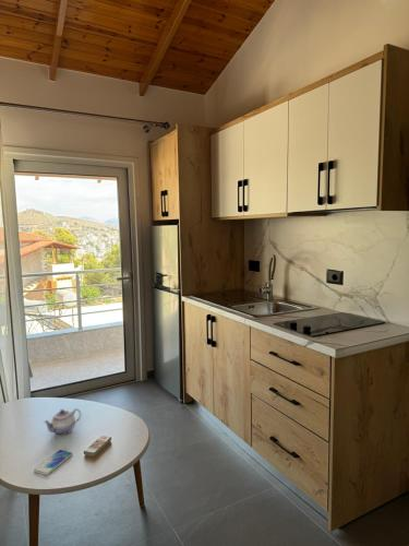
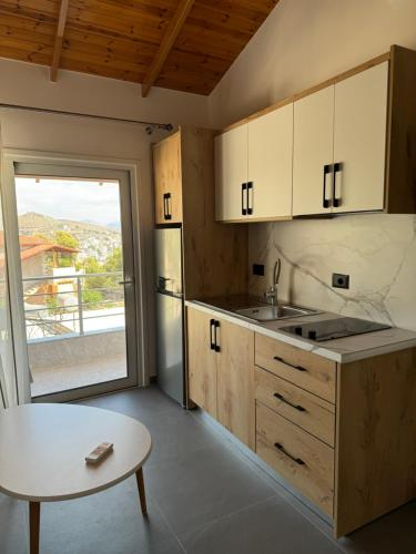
- teapot [43,407,82,436]
- smartphone [33,449,73,476]
